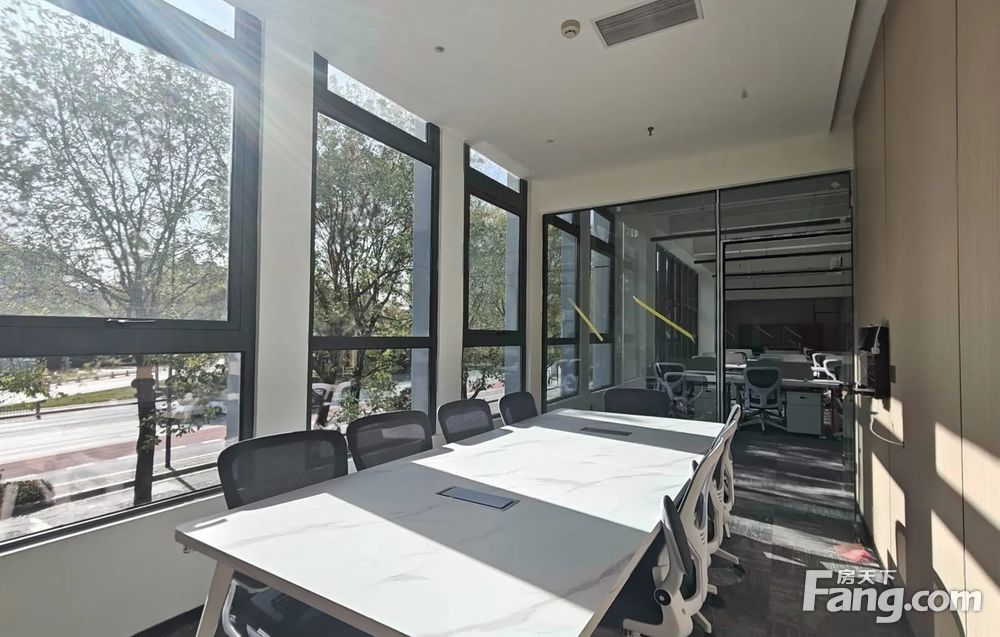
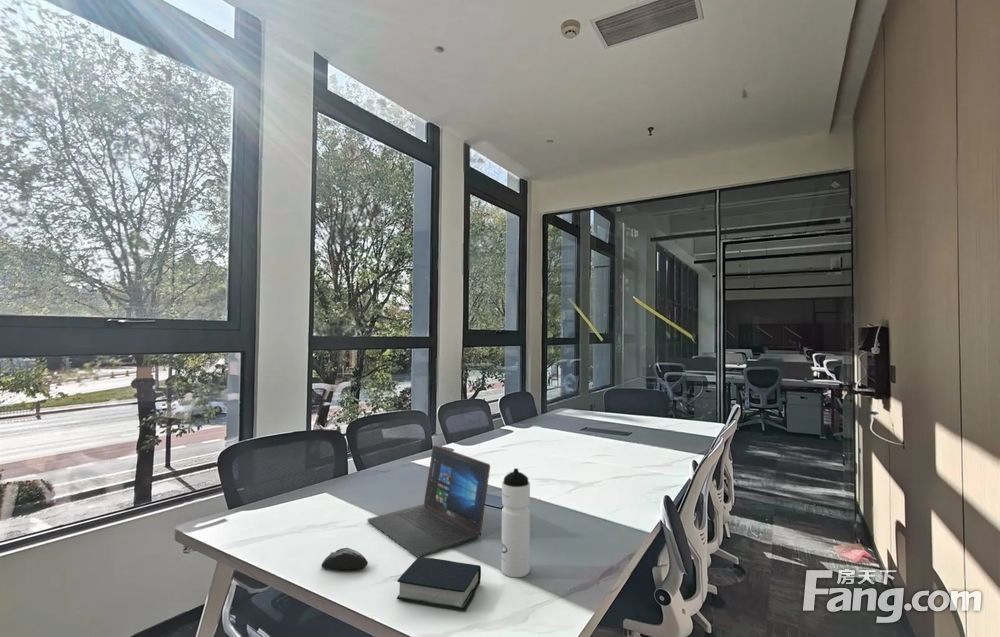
+ book [396,556,482,612]
+ water bottle [500,467,531,578]
+ laptop [366,444,491,558]
+ mouse [320,547,369,572]
